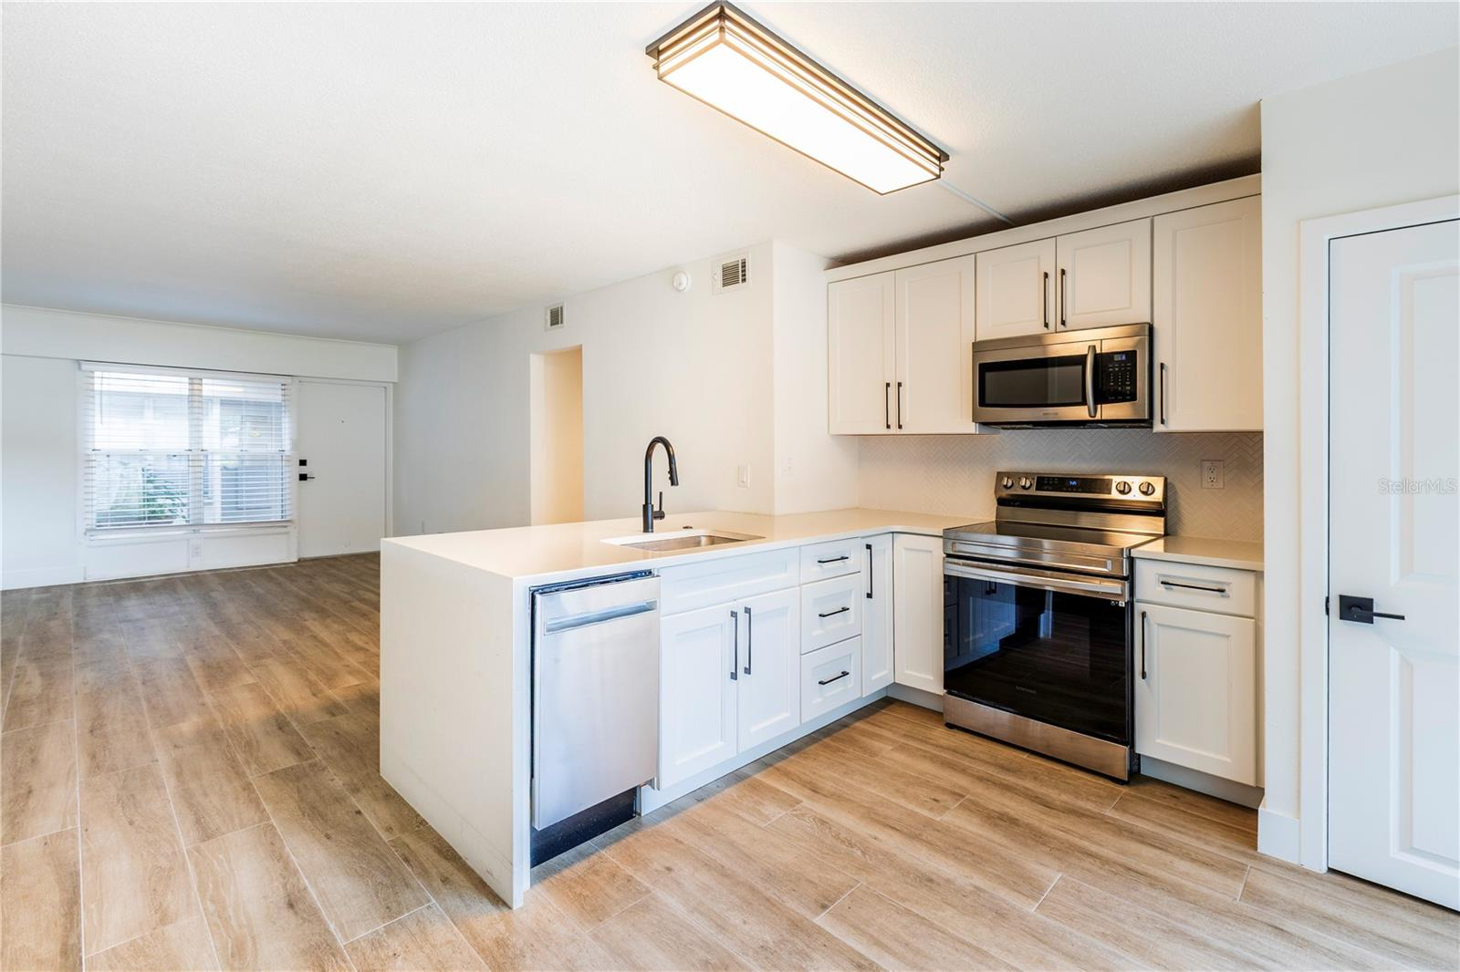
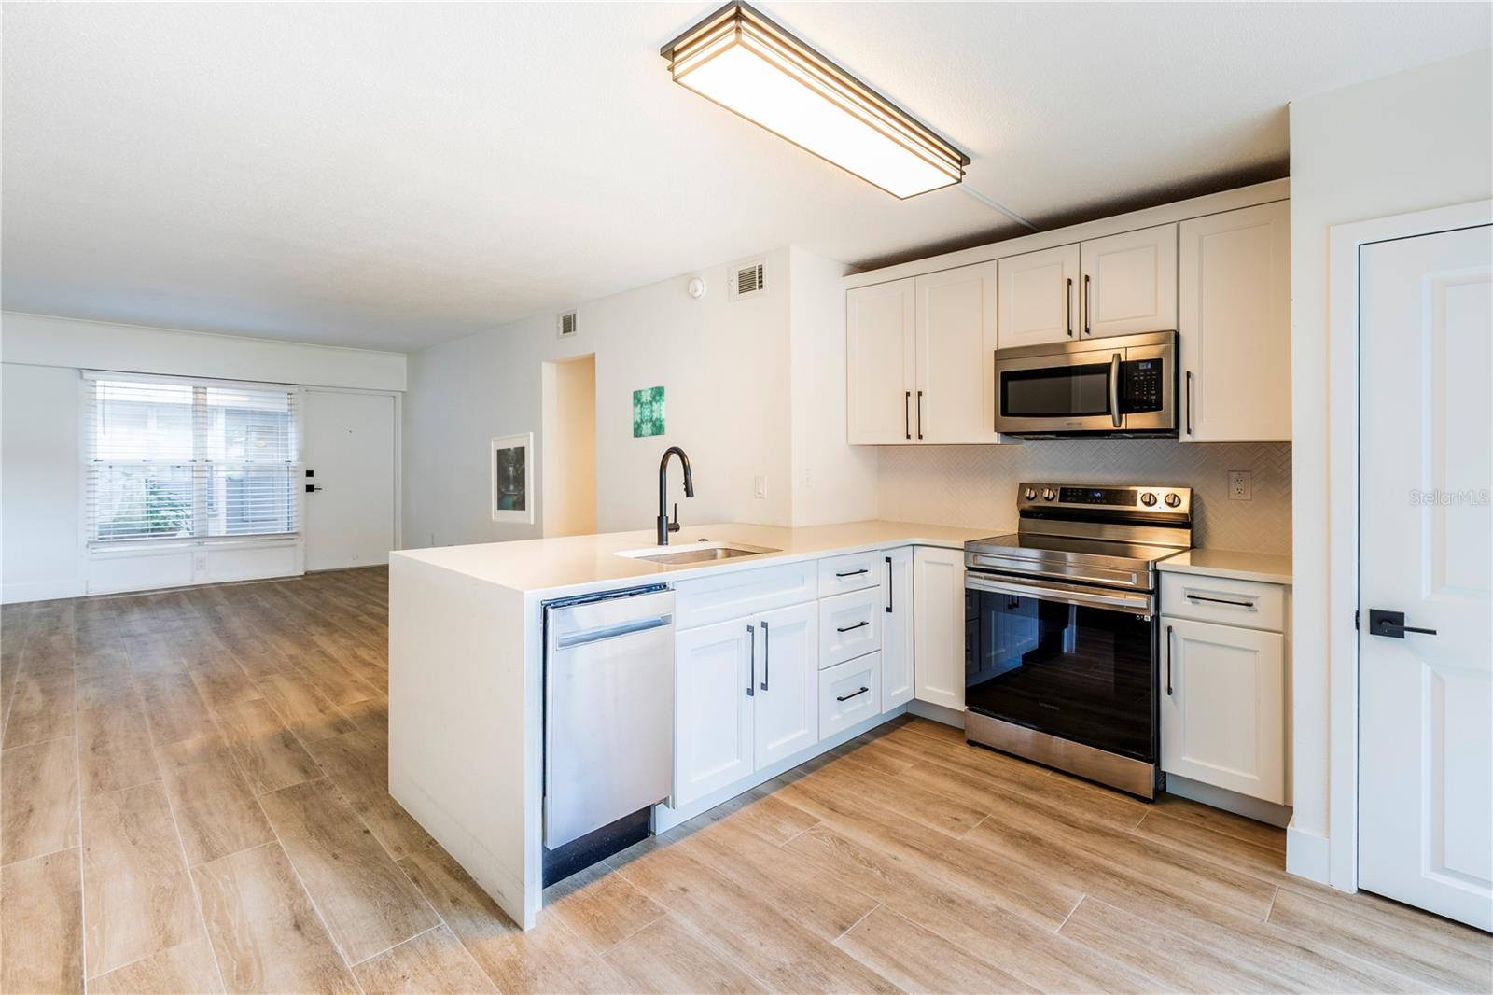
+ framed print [490,431,535,524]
+ wall art [632,385,666,439]
